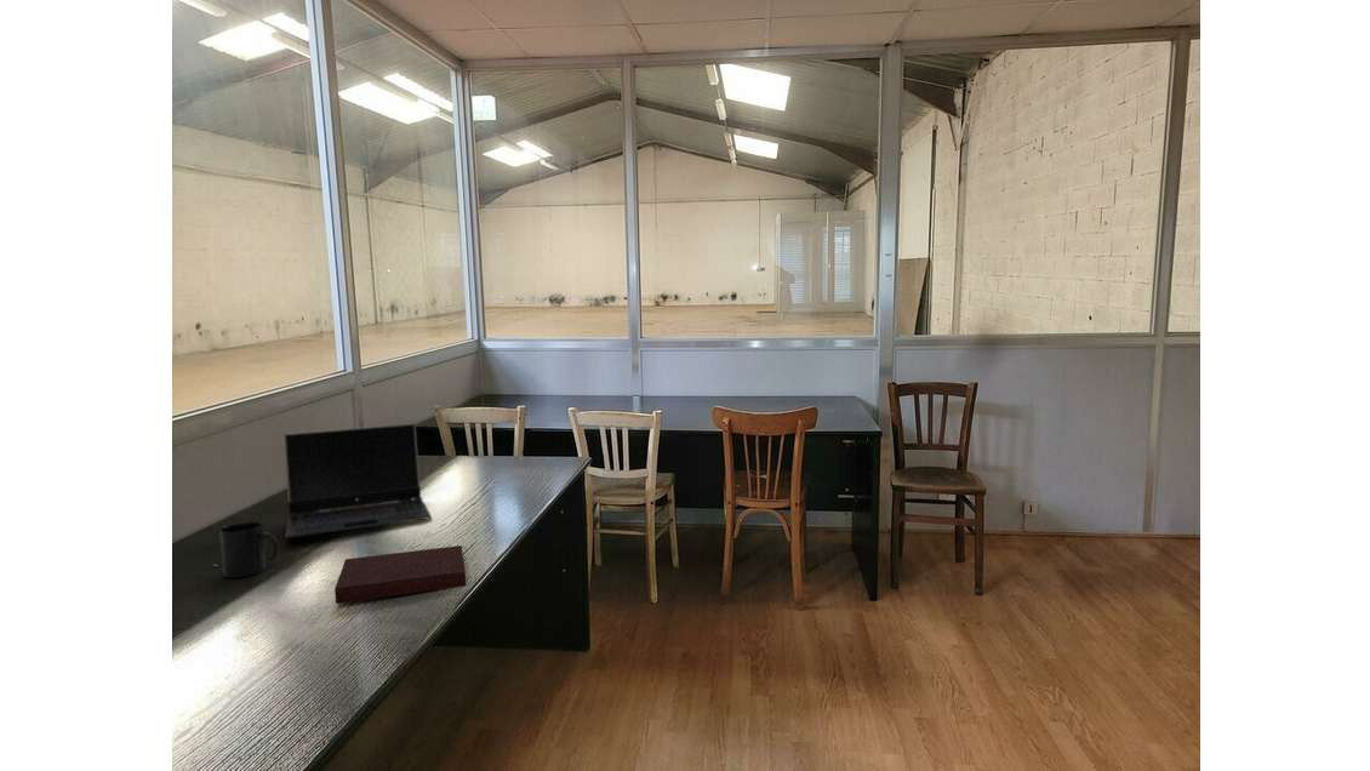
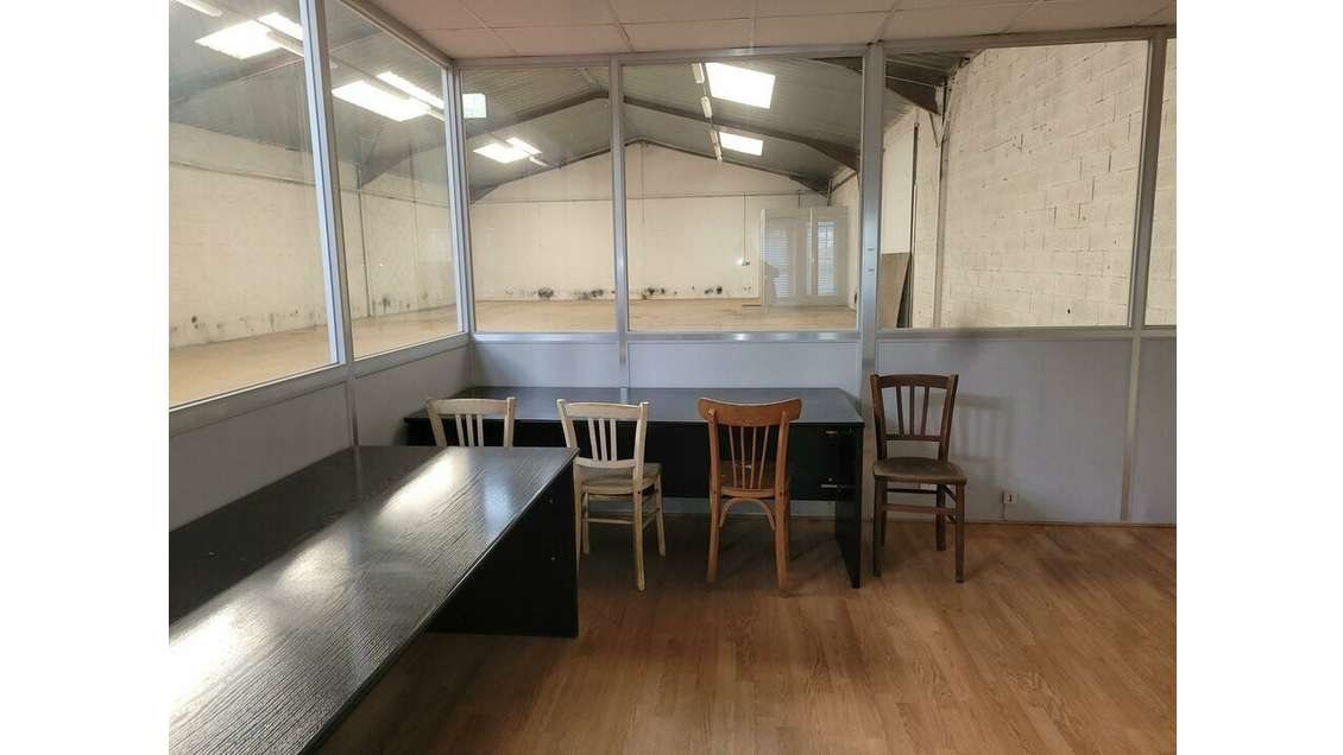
- notebook [333,544,467,605]
- mug [218,520,280,578]
- laptop computer [282,422,433,539]
